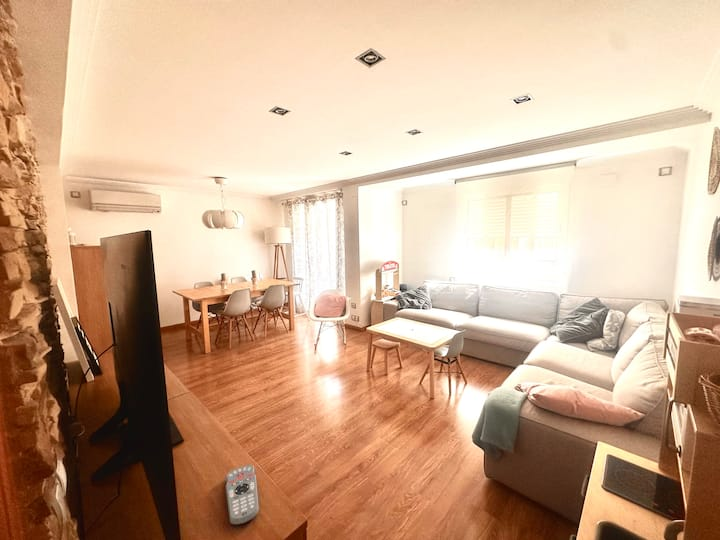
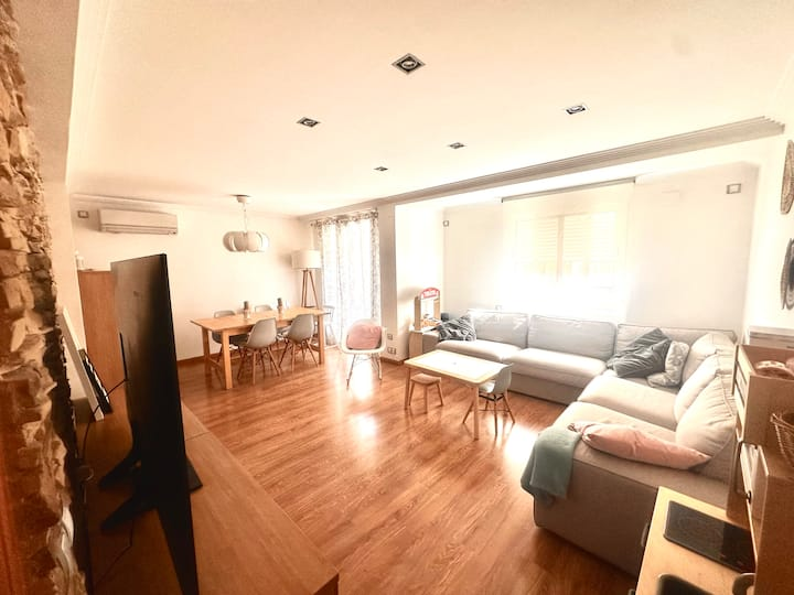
- remote control [225,464,260,526]
